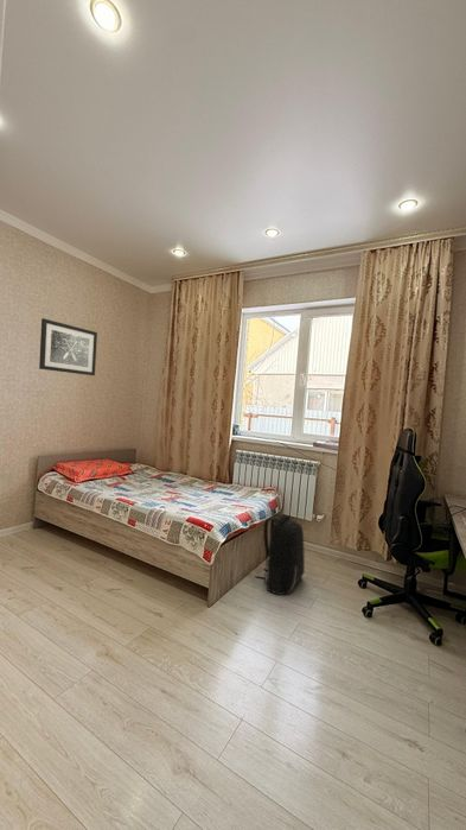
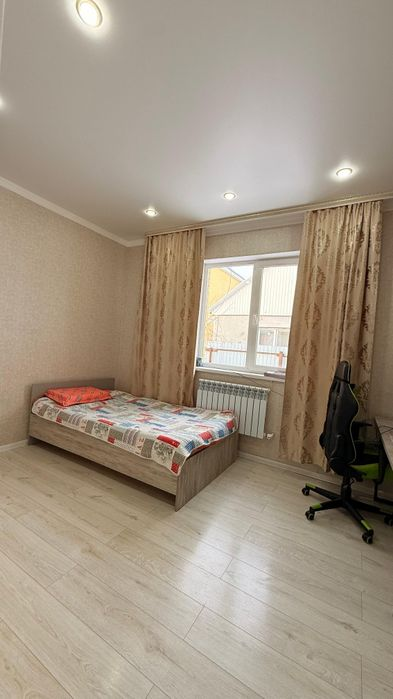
- backpack [255,512,306,596]
- wall art [38,317,98,376]
